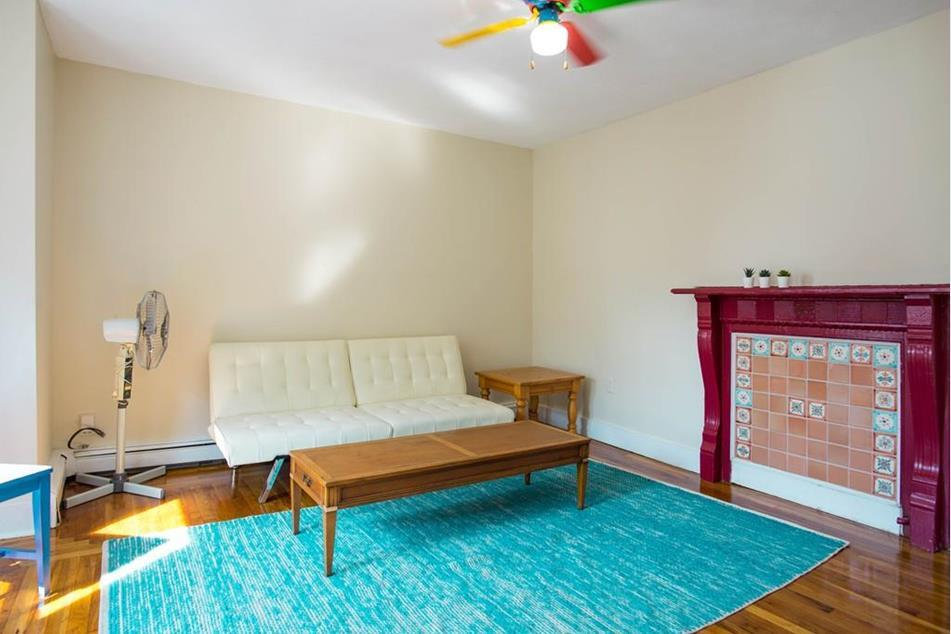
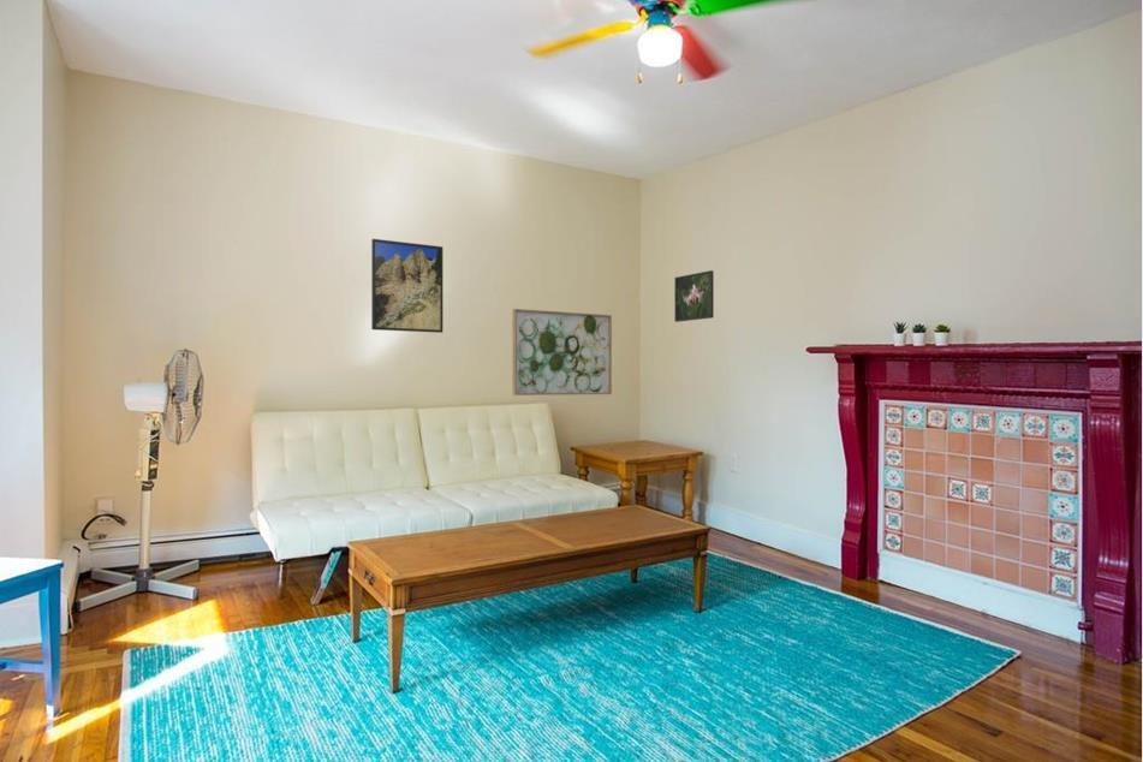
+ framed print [370,238,443,334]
+ wall art [512,308,613,397]
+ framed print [673,269,715,323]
